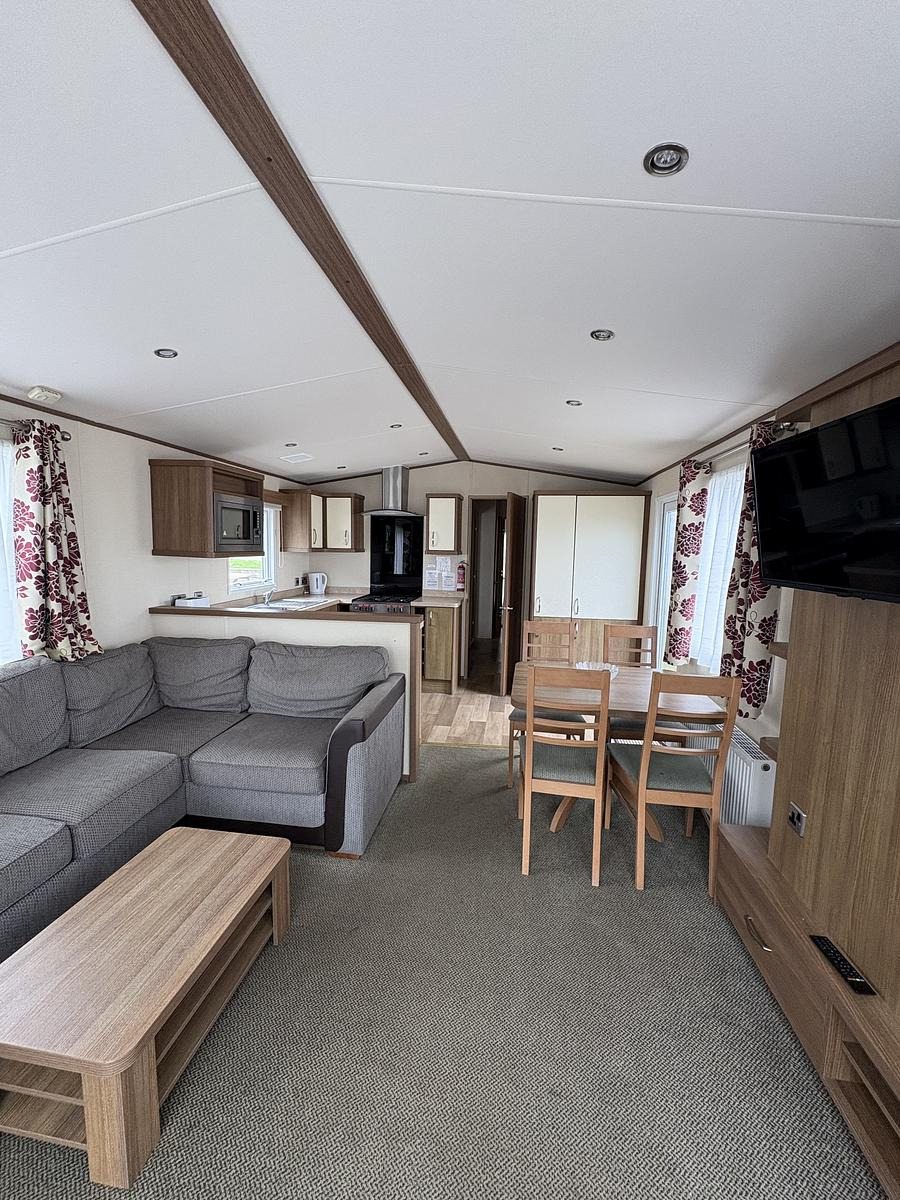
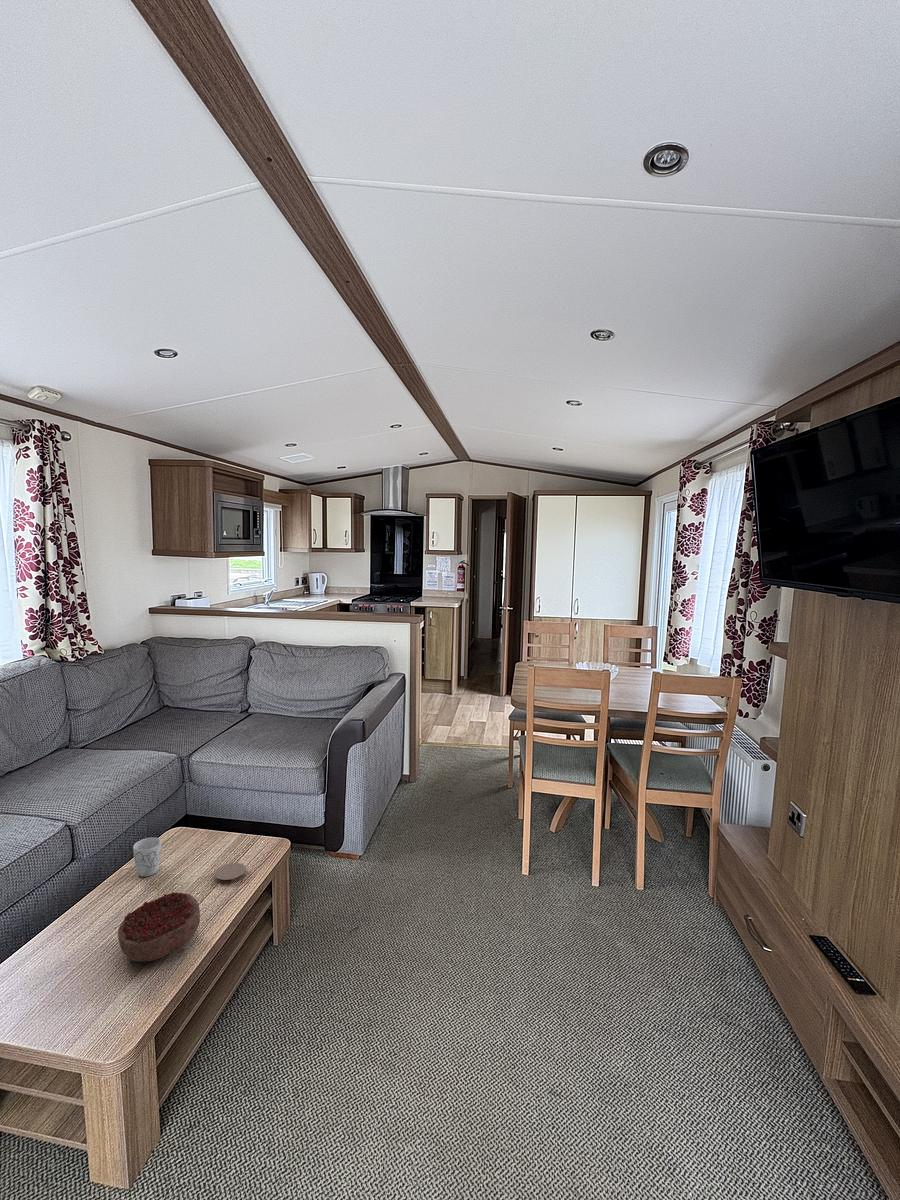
+ coaster [214,862,247,885]
+ mug [132,836,162,878]
+ decorative bowl [117,891,201,963]
